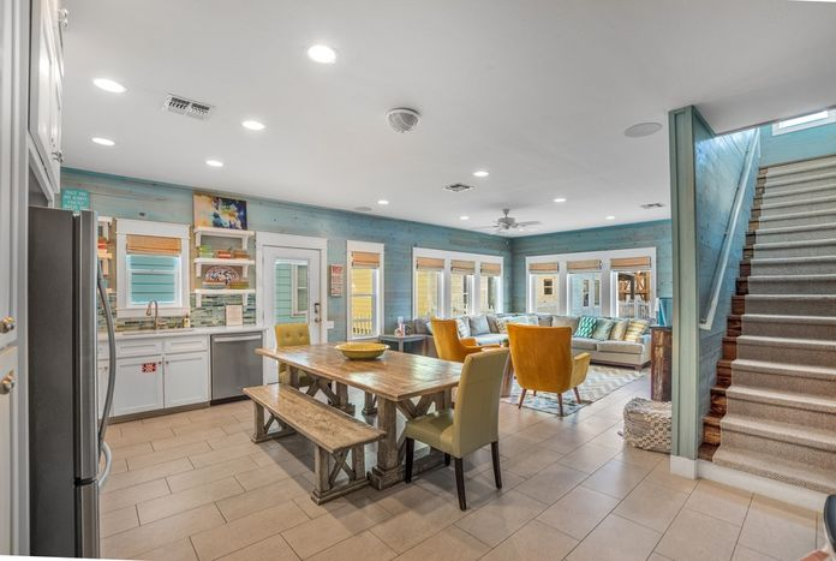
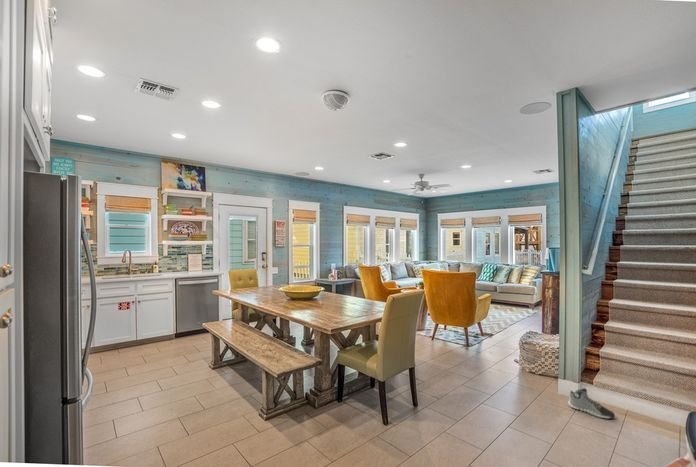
+ sneaker [567,387,616,420]
